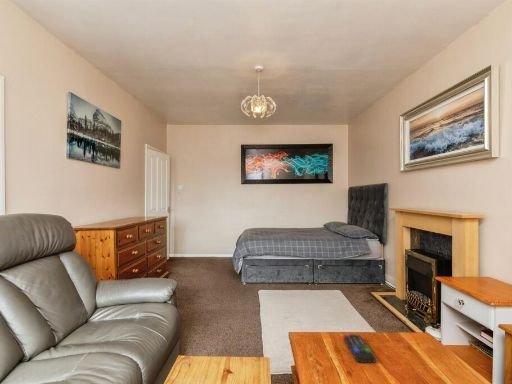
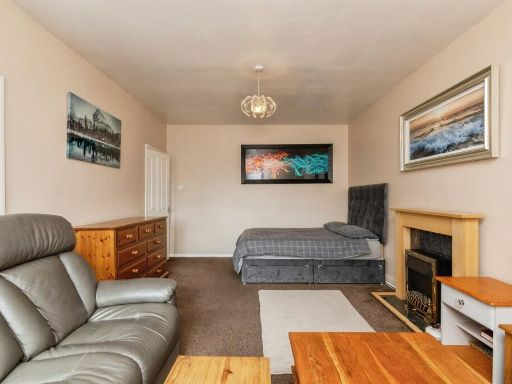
- remote control [343,333,377,364]
